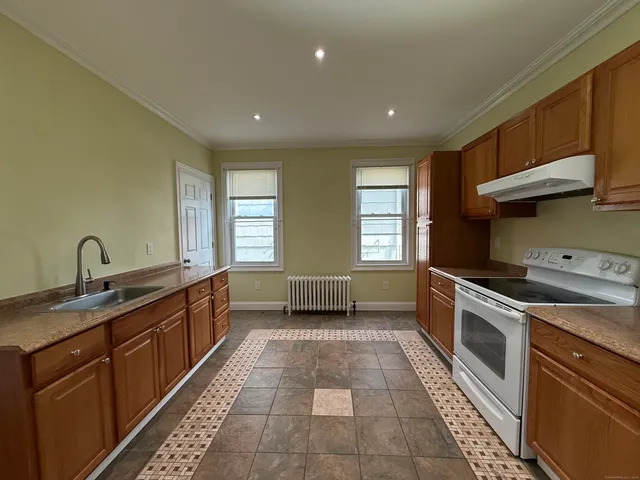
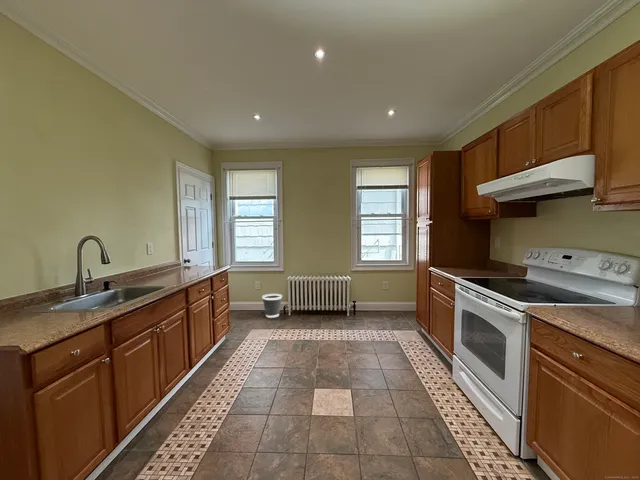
+ wastebasket [261,293,283,319]
